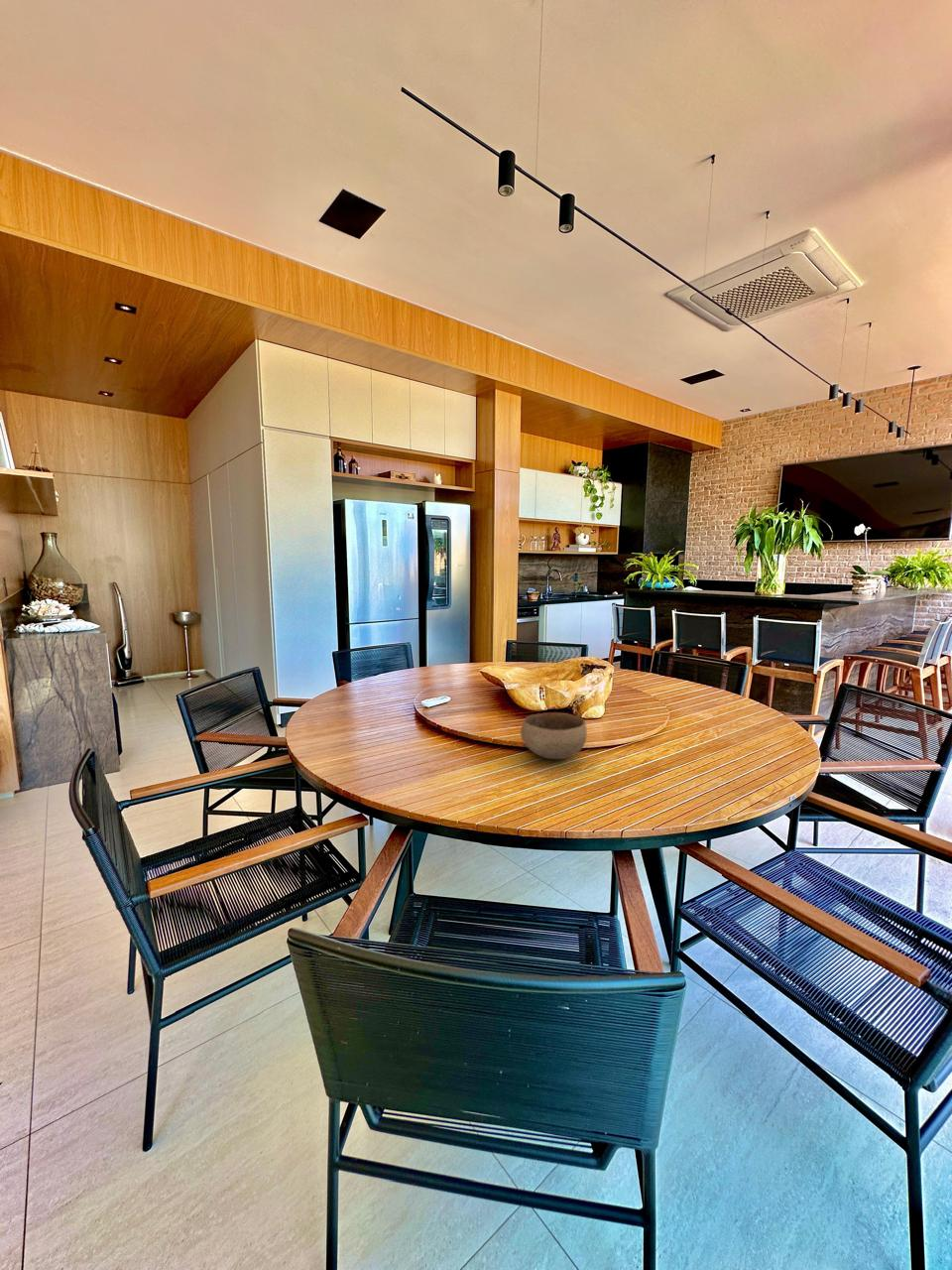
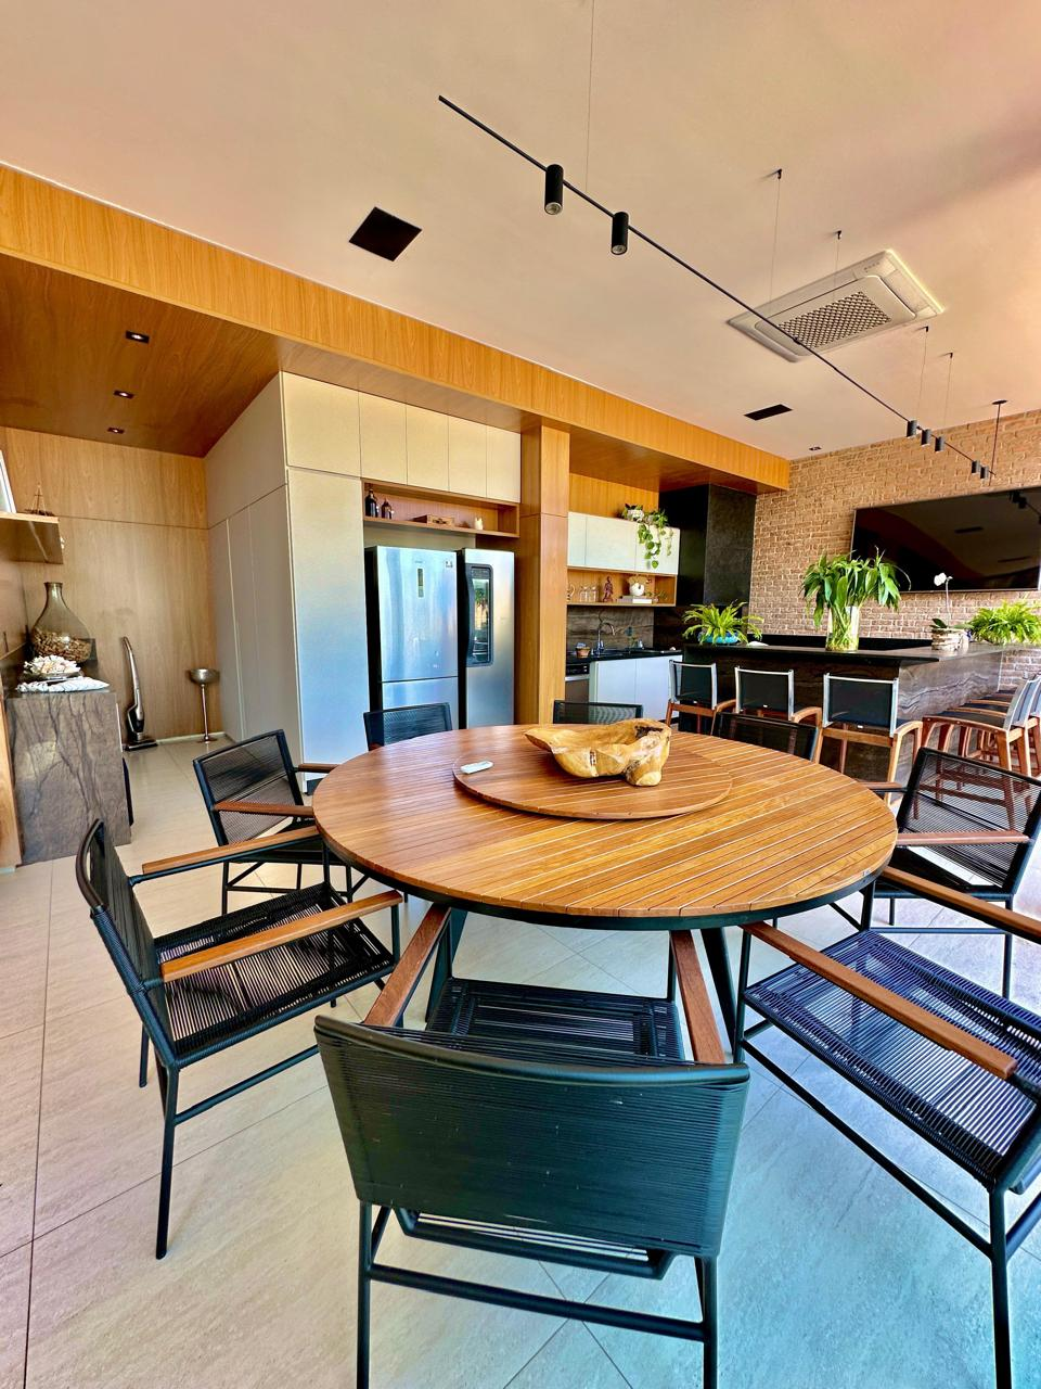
- bowl [520,711,588,760]
